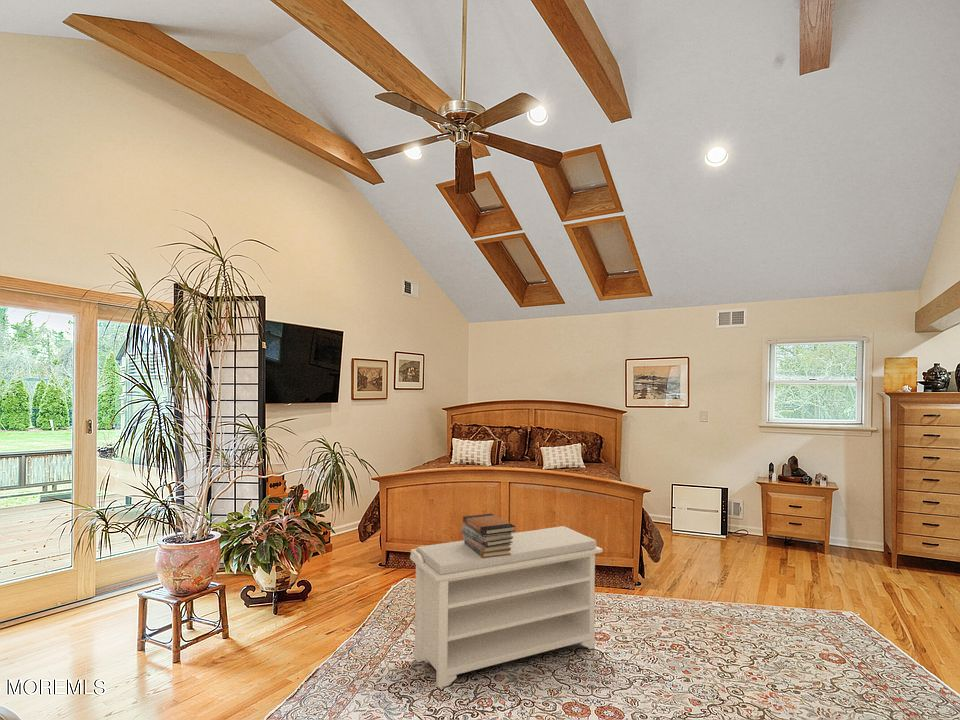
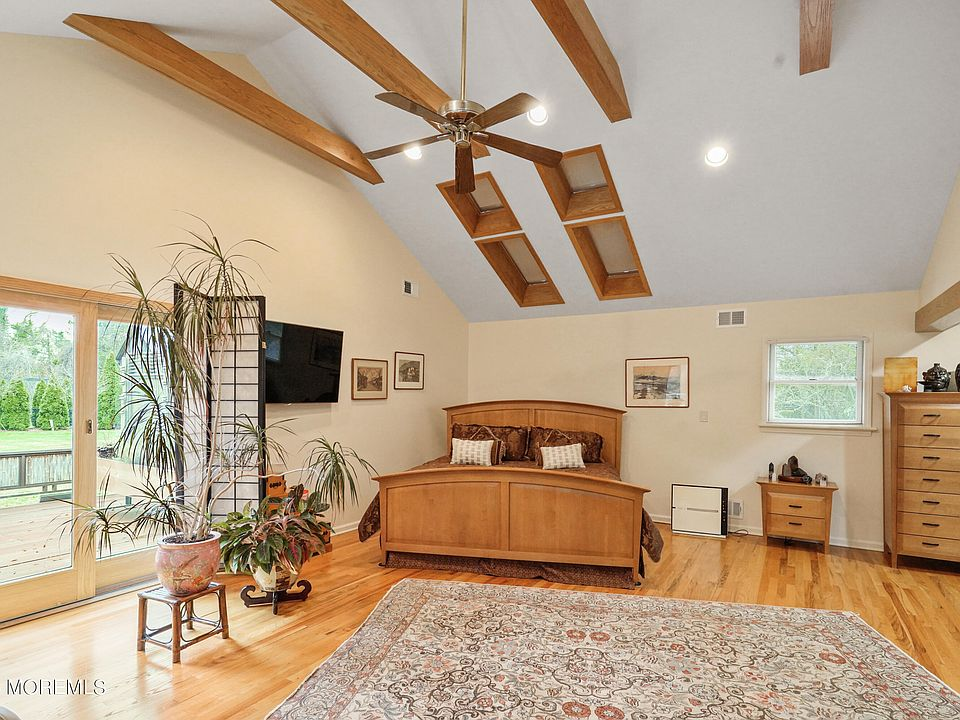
- book stack [461,512,516,558]
- bench [409,525,604,689]
